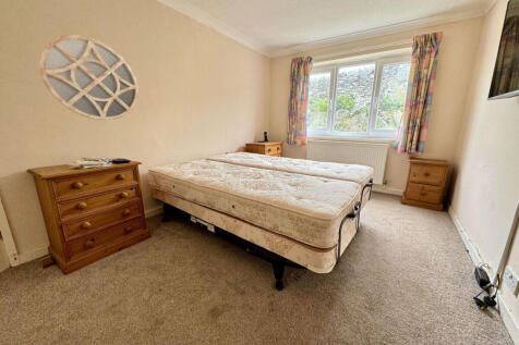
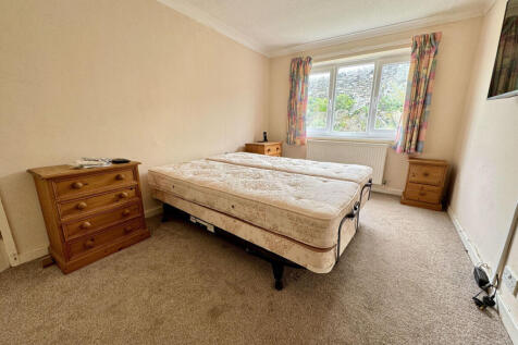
- home mirror [38,34,140,121]
